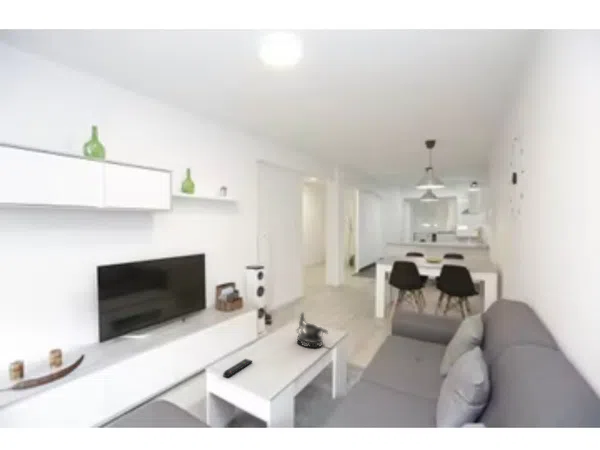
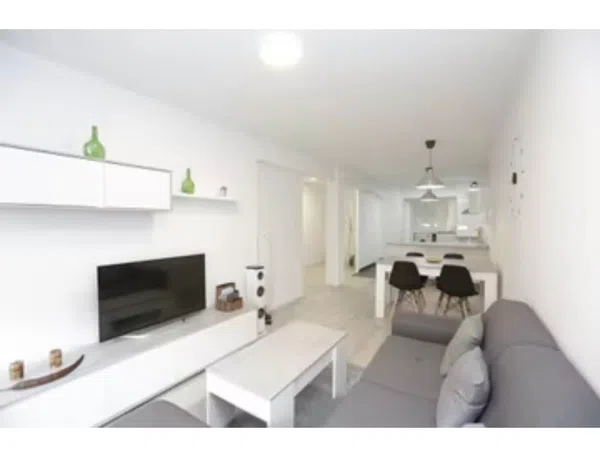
- remote control [222,358,253,378]
- decorative bowl [296,311,329,348]
